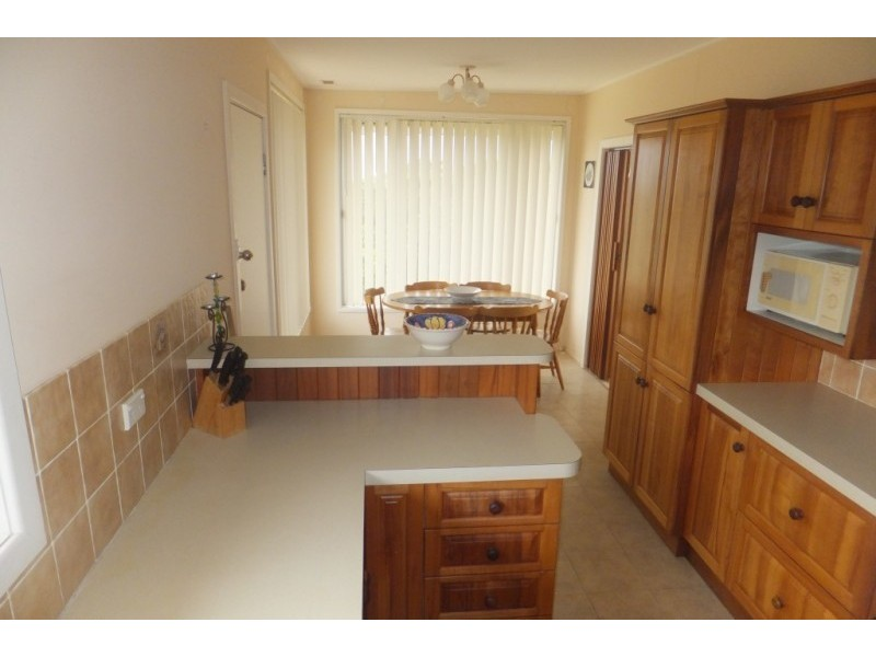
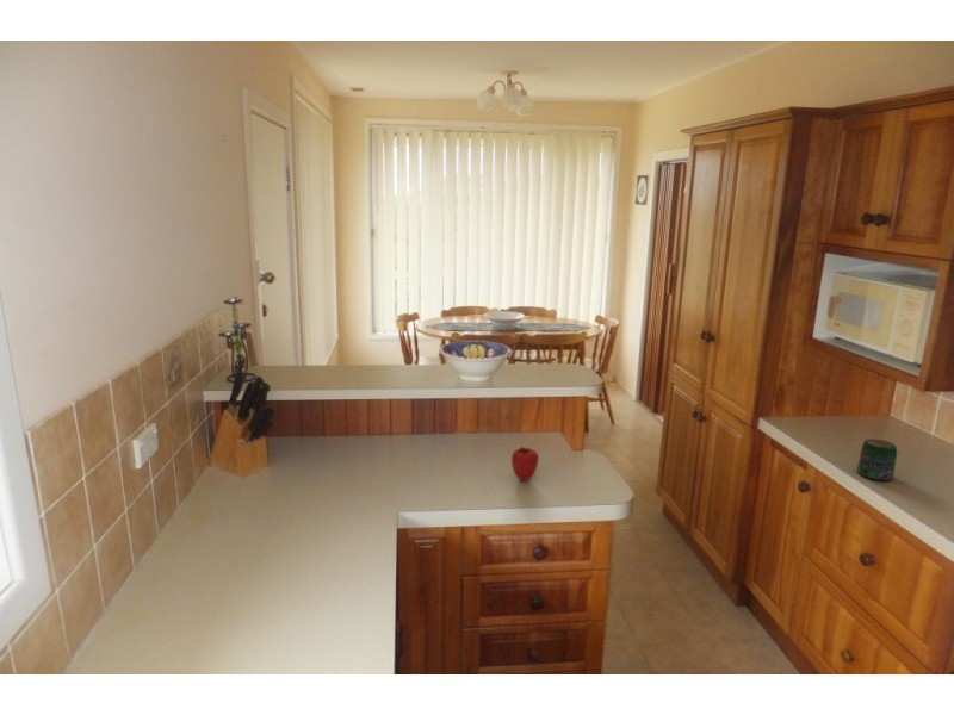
+ jar [856,437,898,483]
+ apple [510,446,540,481]
